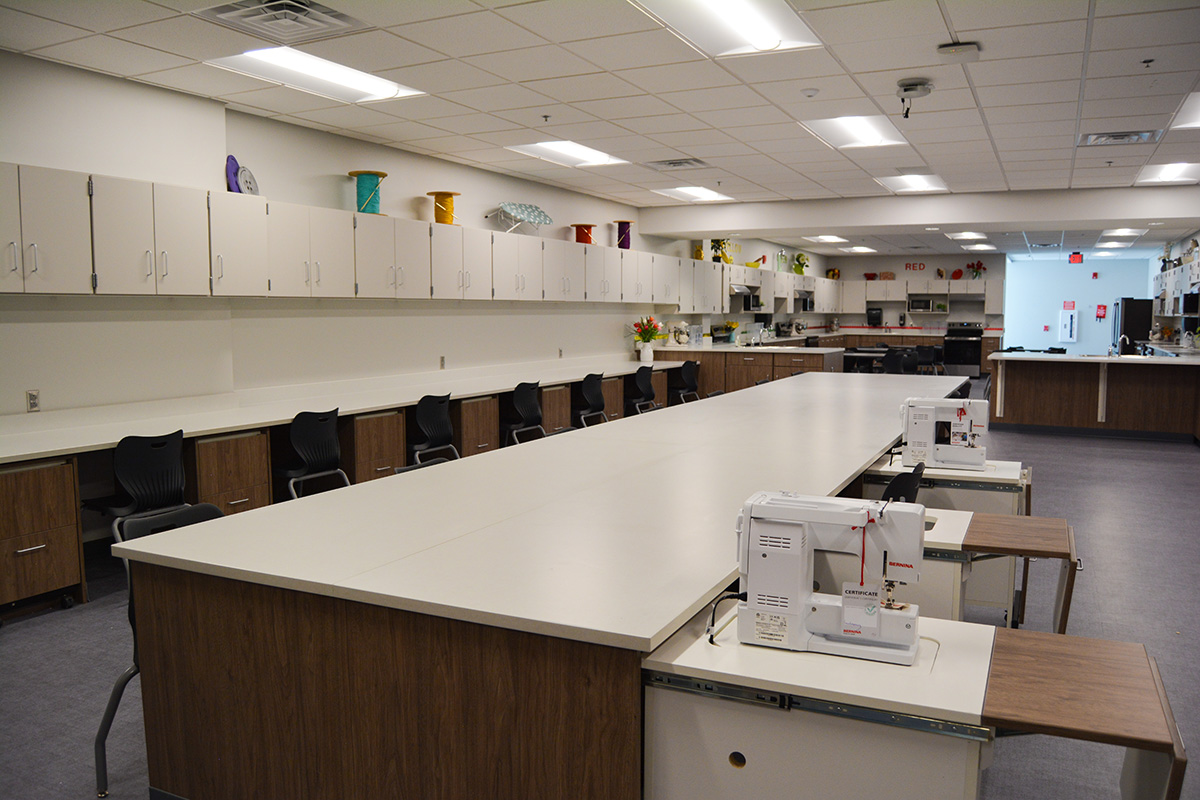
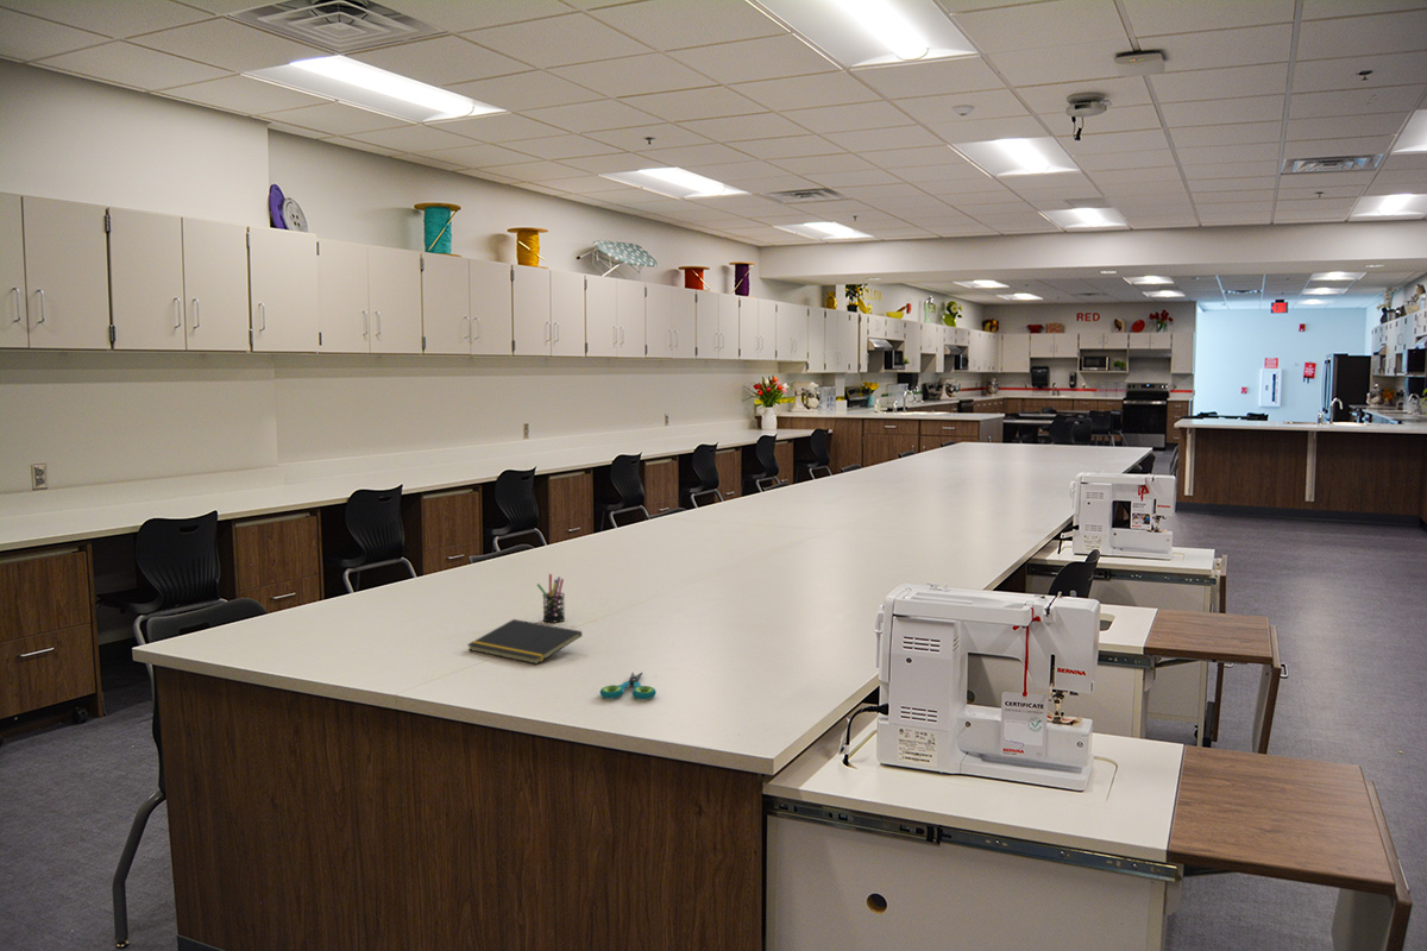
+ scissors [599,672,658,700]
+ pen holder [536,573,566,623]
+ notepad [466,618,584,666]
